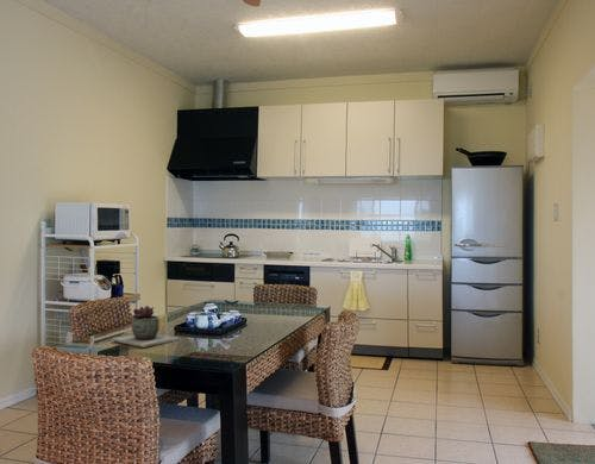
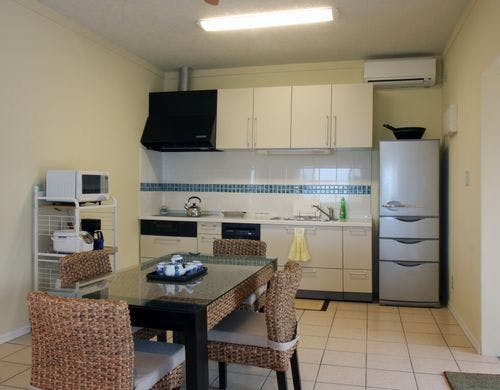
- succulent plant [112,305,180,349]
